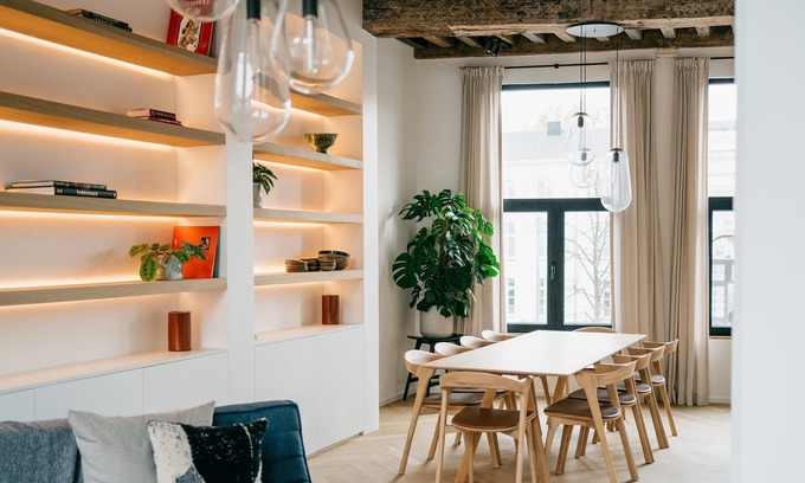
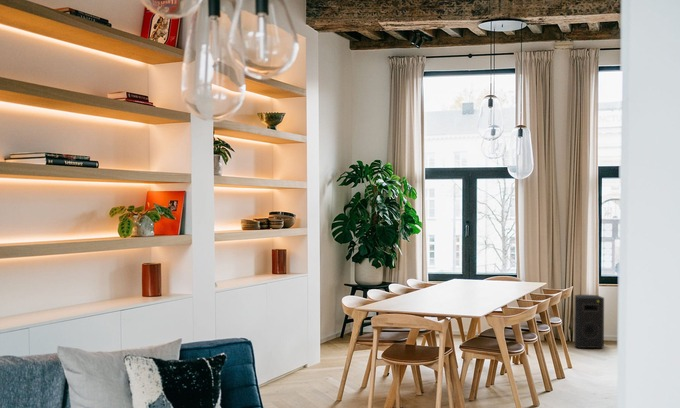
+ speaker [573,294,605,350]
